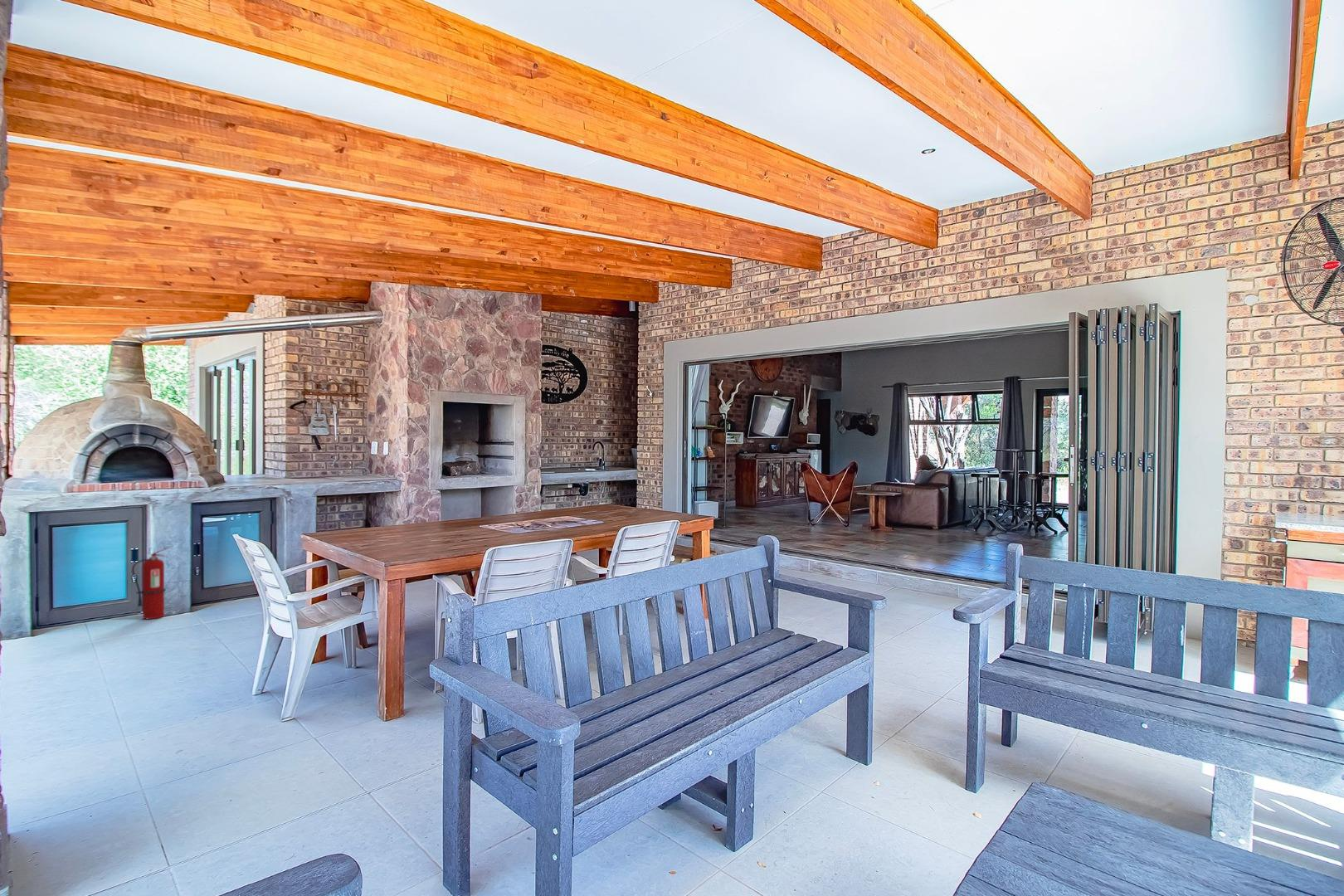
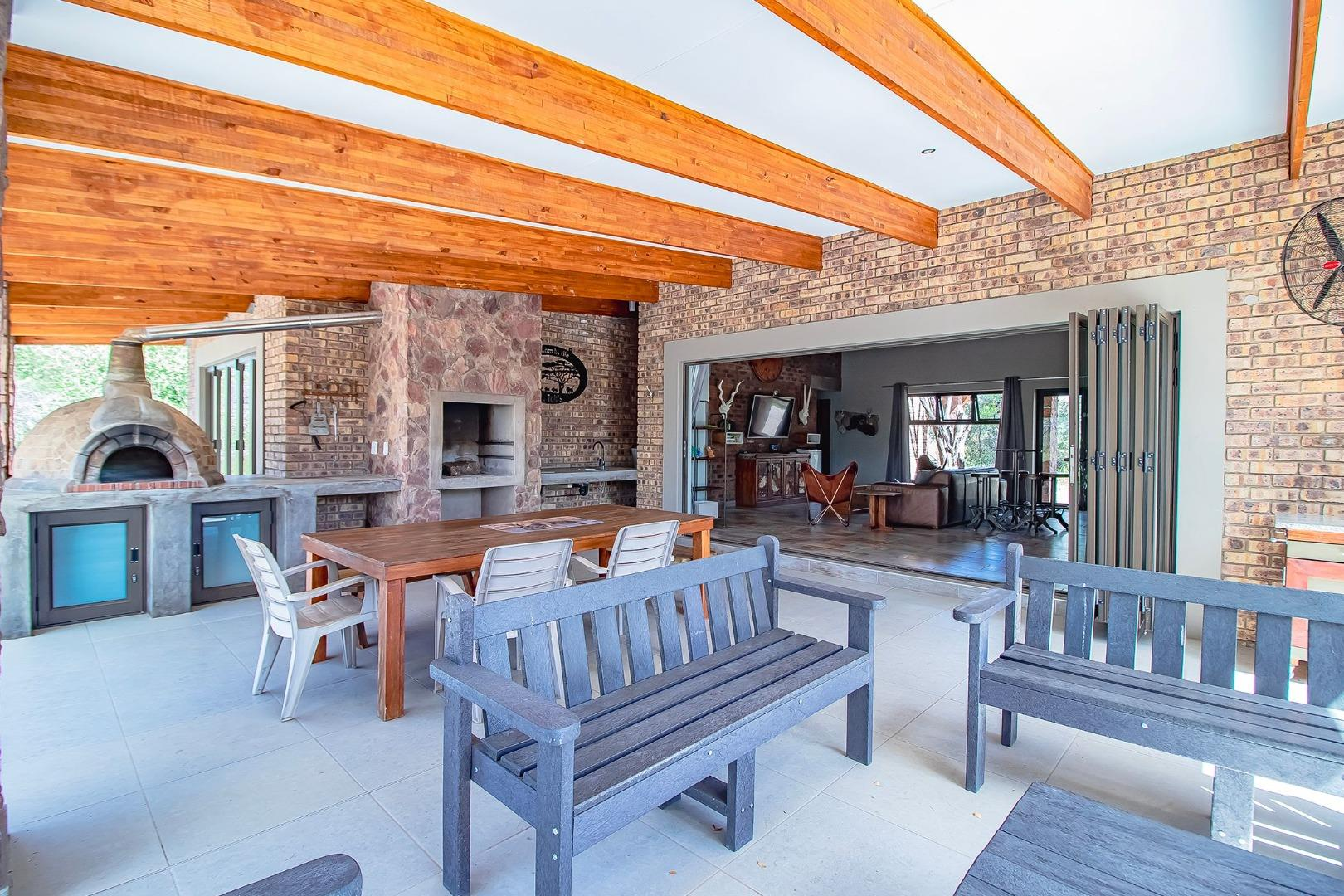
- fire extinguisher [131,547,170,621]
